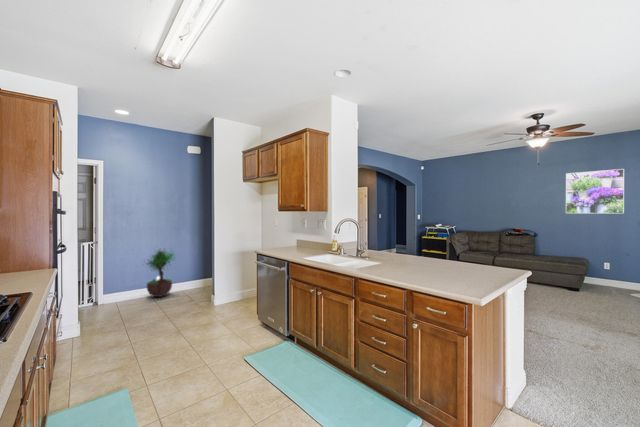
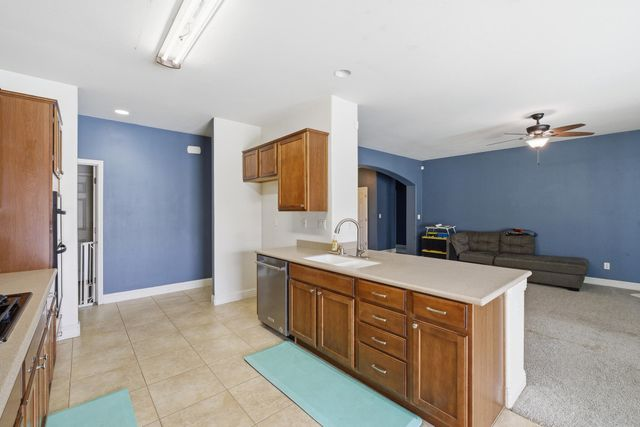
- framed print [565,168,625,214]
- potted tree [141,247,178,298]
